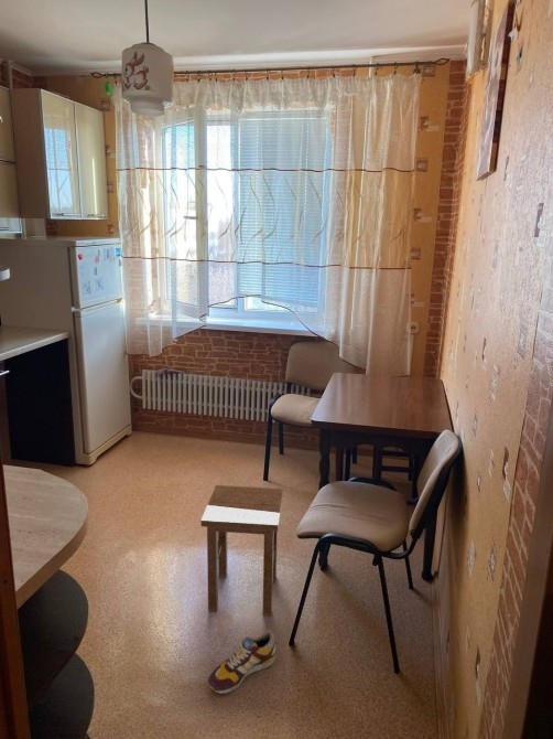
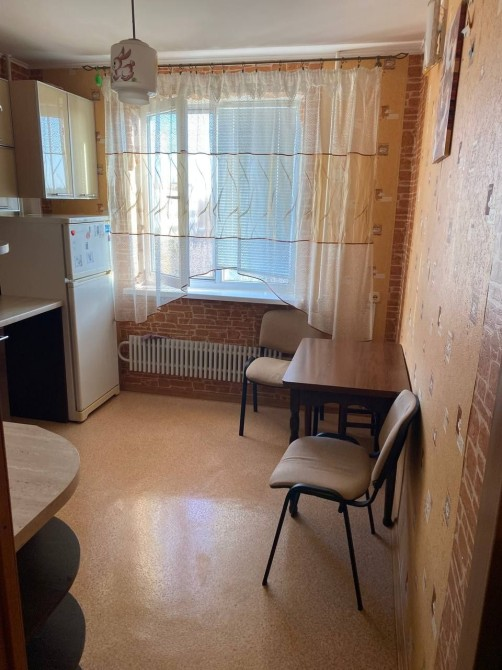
- shoe [207,629,276,695]
- stool [200,484,284,617]
